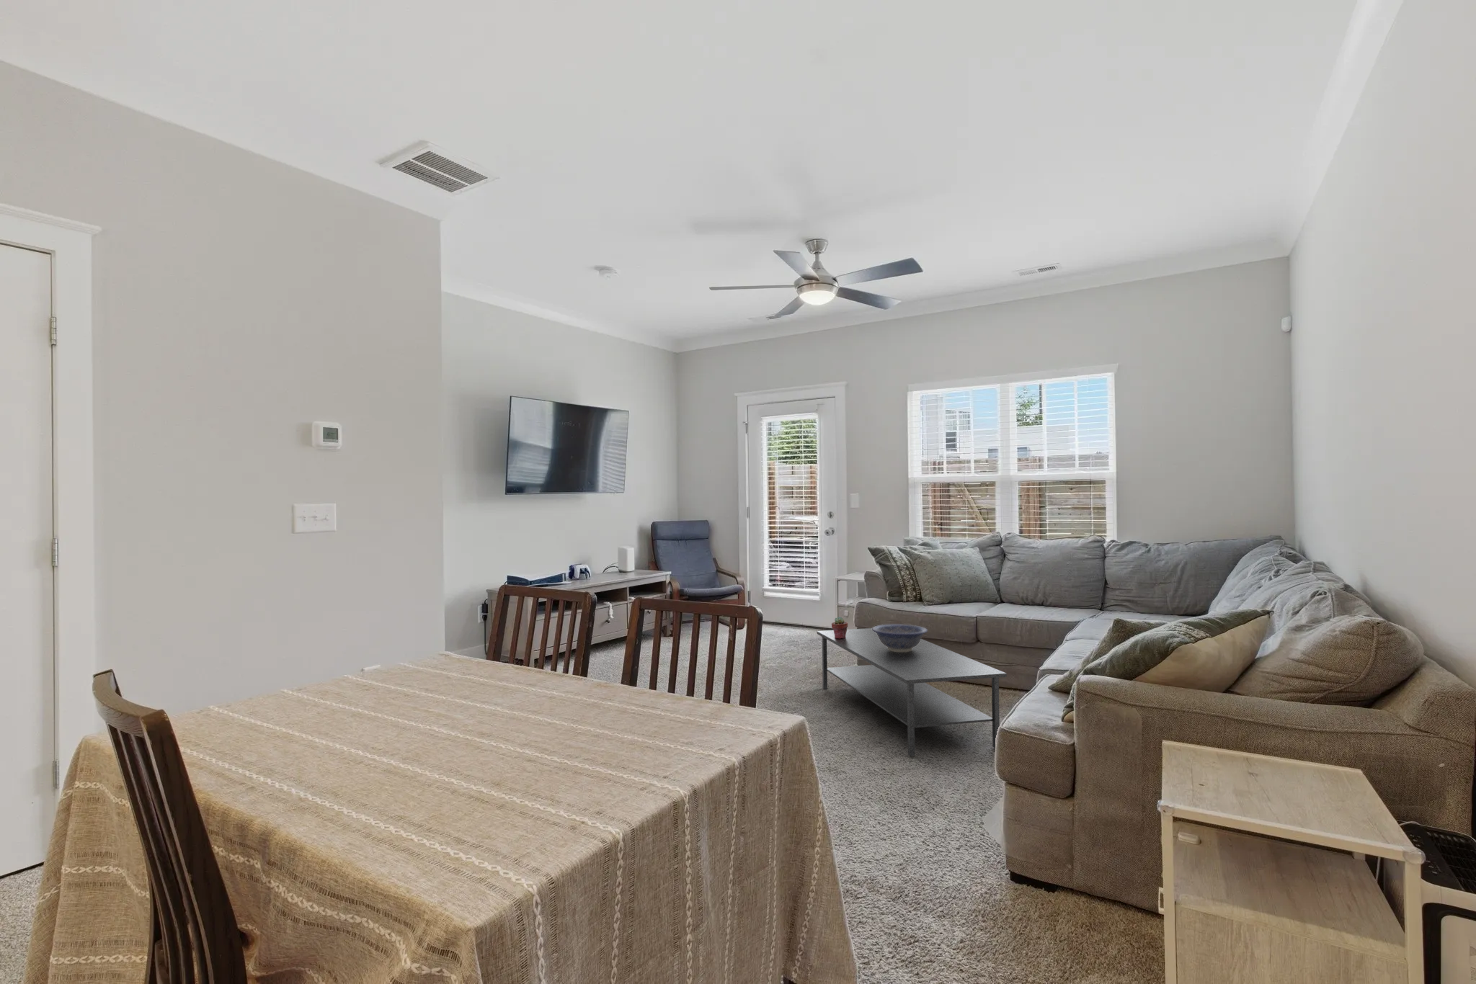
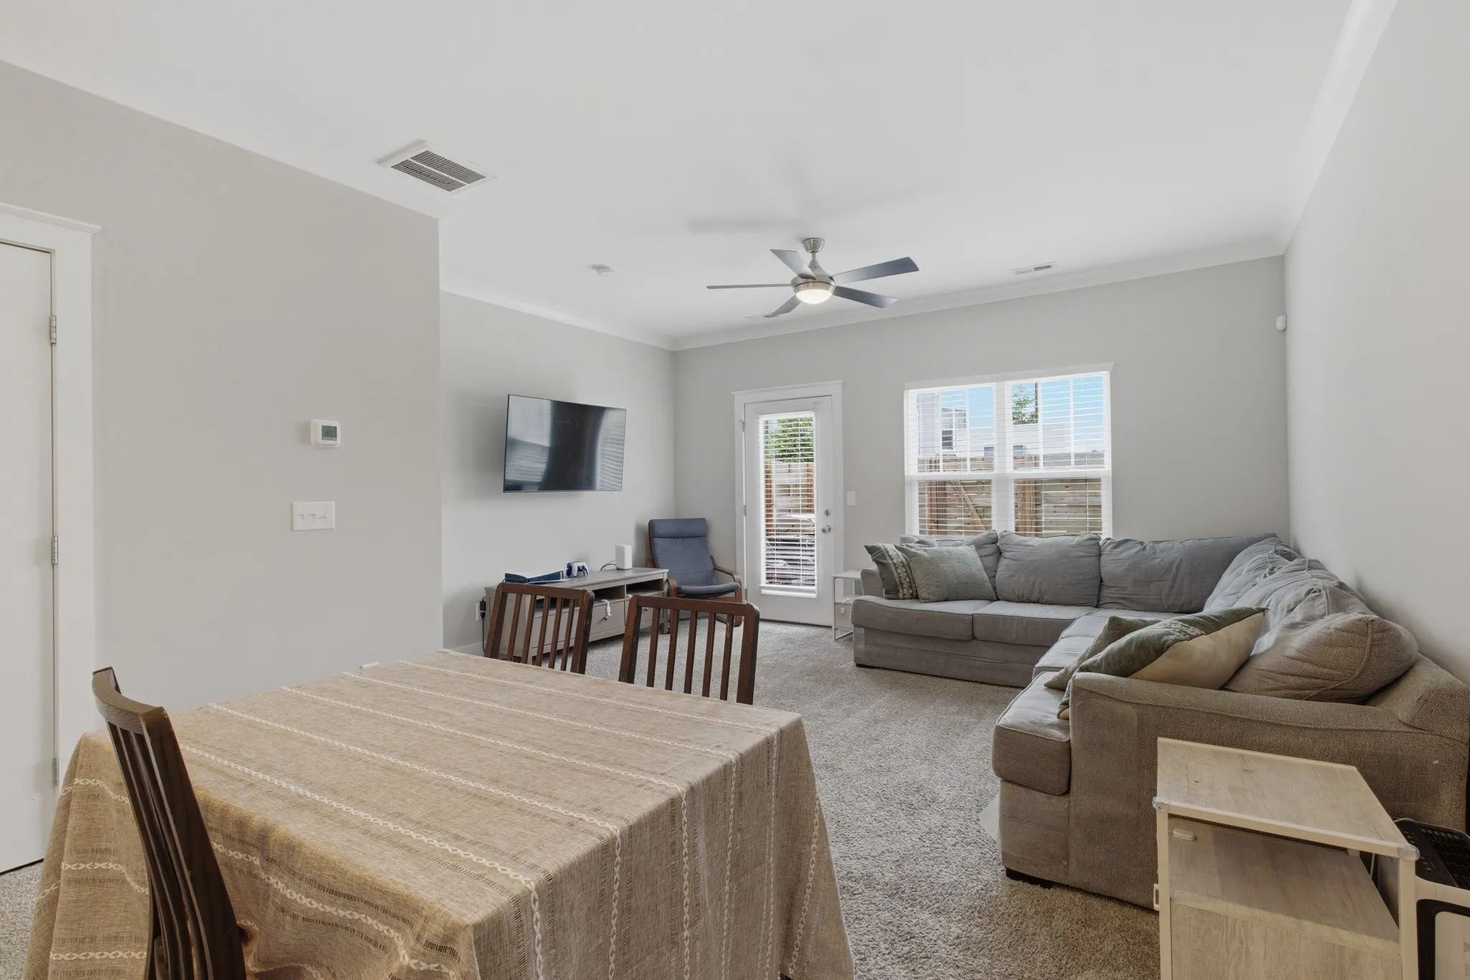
- coffee table [816,627,1007,757]
- decorative bowl [871,624,928,652]
- potted succulent [831,616,848,639]
